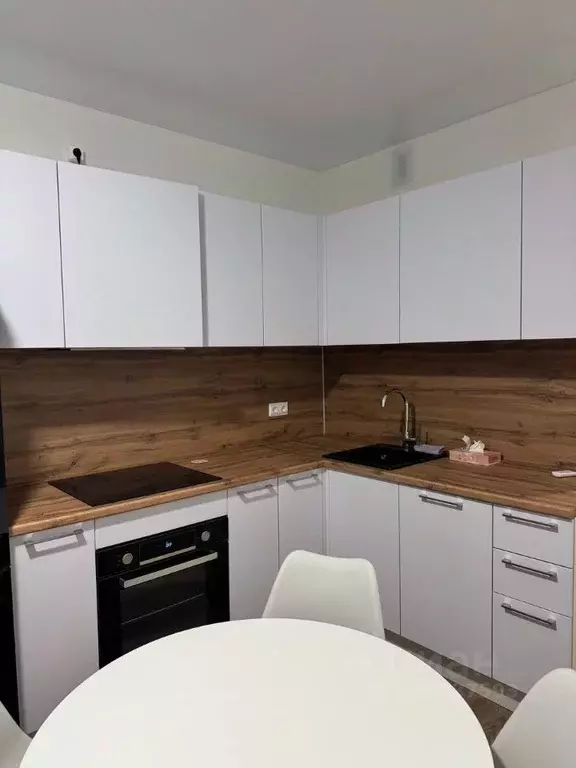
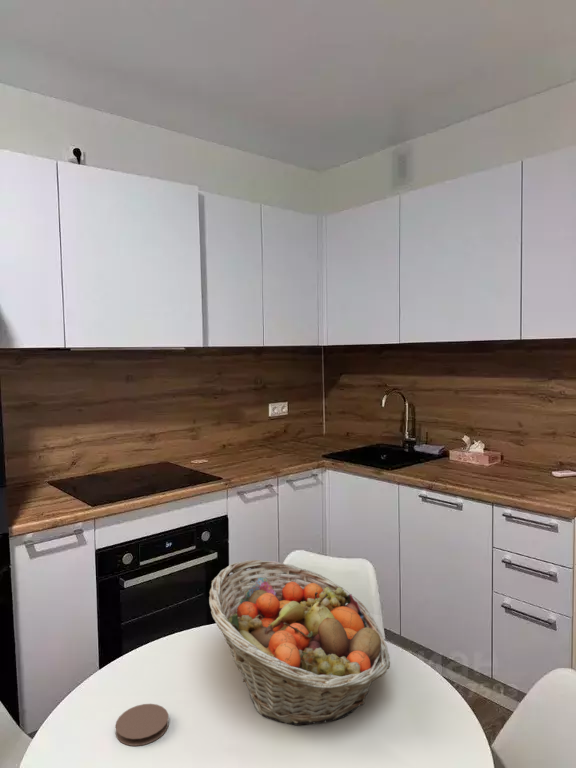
+ coaster [114,703,169,747]
+ fruit basket [208,559,391,726]
